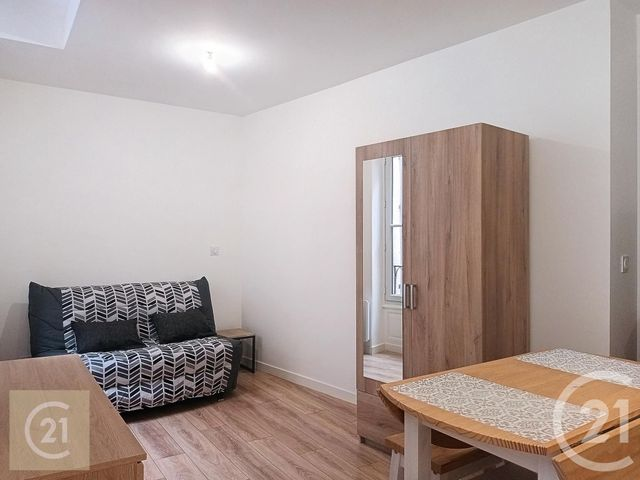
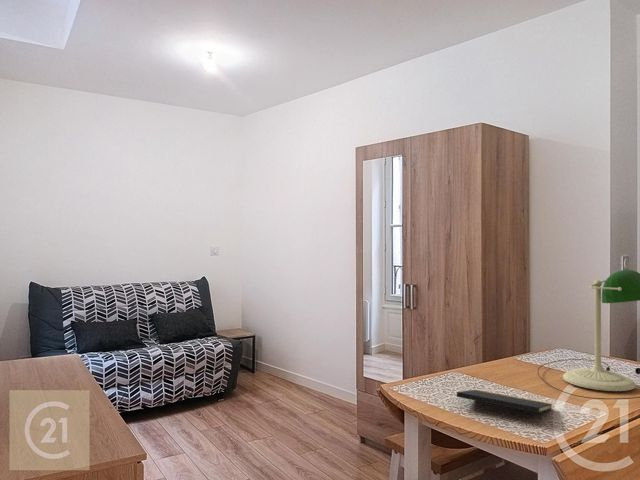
+ desk lamp [537,269,640,400]
+ notepad [456,389,553,425]
